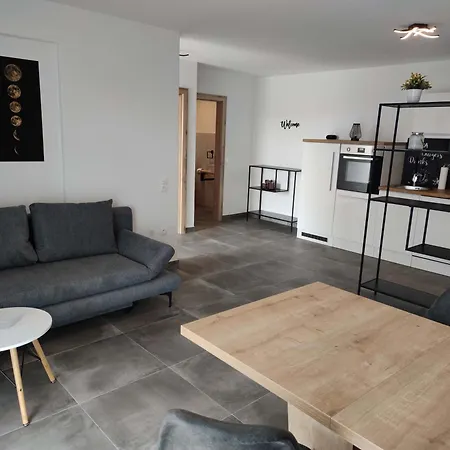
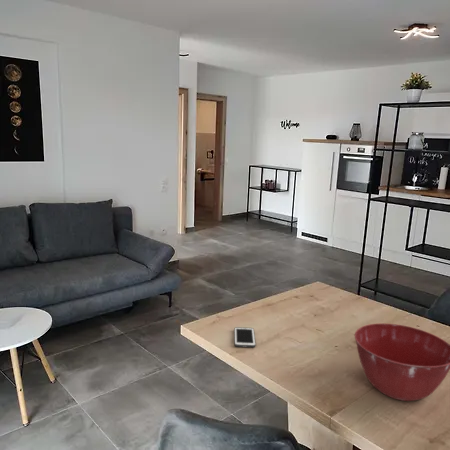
+ cell phone [233,326,257,348]
+ mixing bowl [354,322,450,402]
